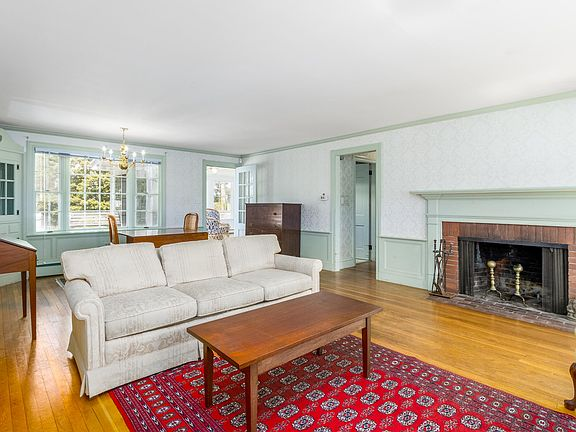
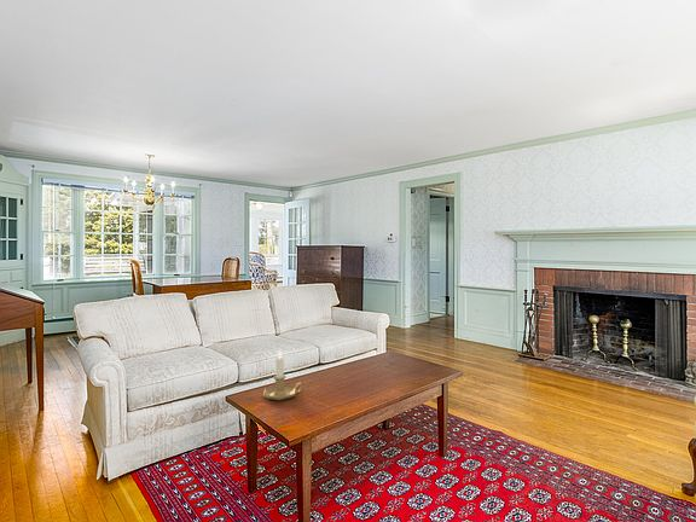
+ candlestick [262,348,303,401]
